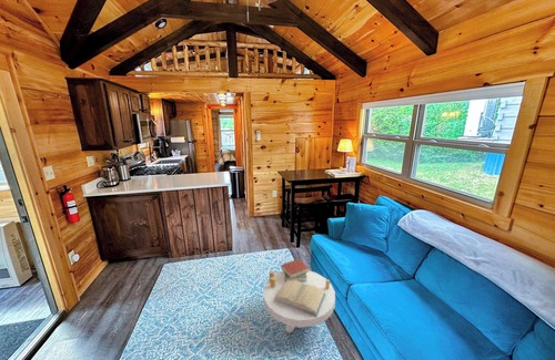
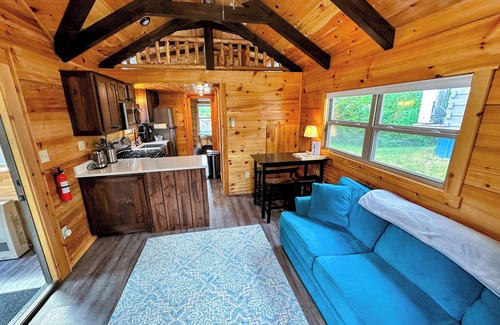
- side table [262,258,336,335]
